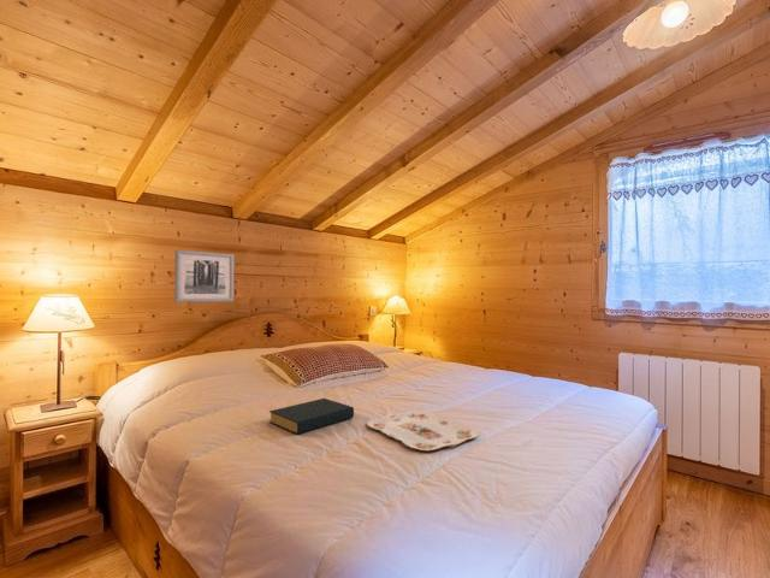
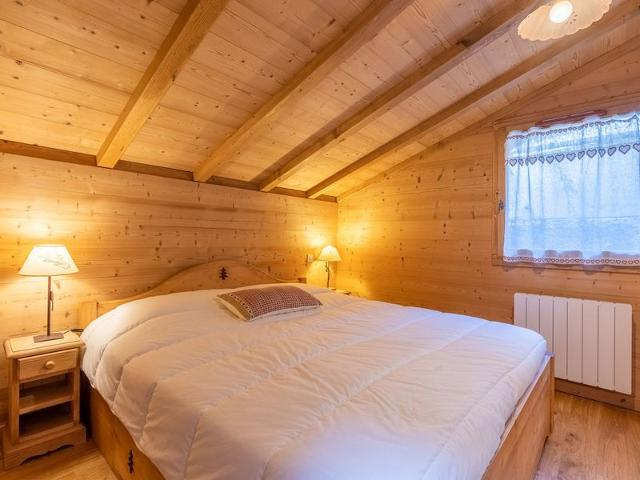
- hardback book [267,397,355,435]
- serving tray [366,409,479,452]
- wall art [173,249,235,303]
